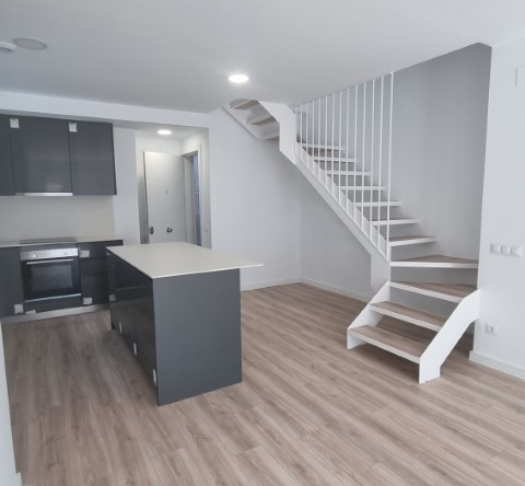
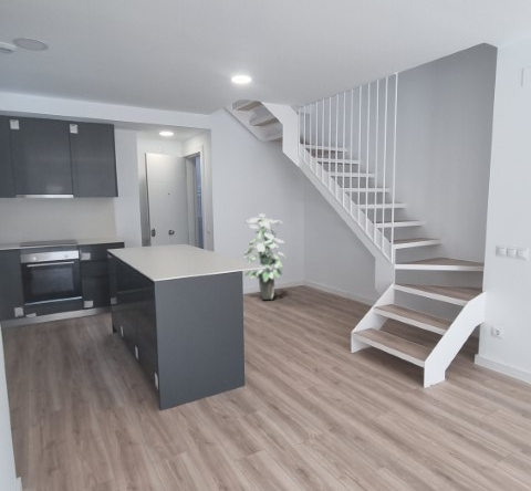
+ indoor plant [242,212,288,301]
